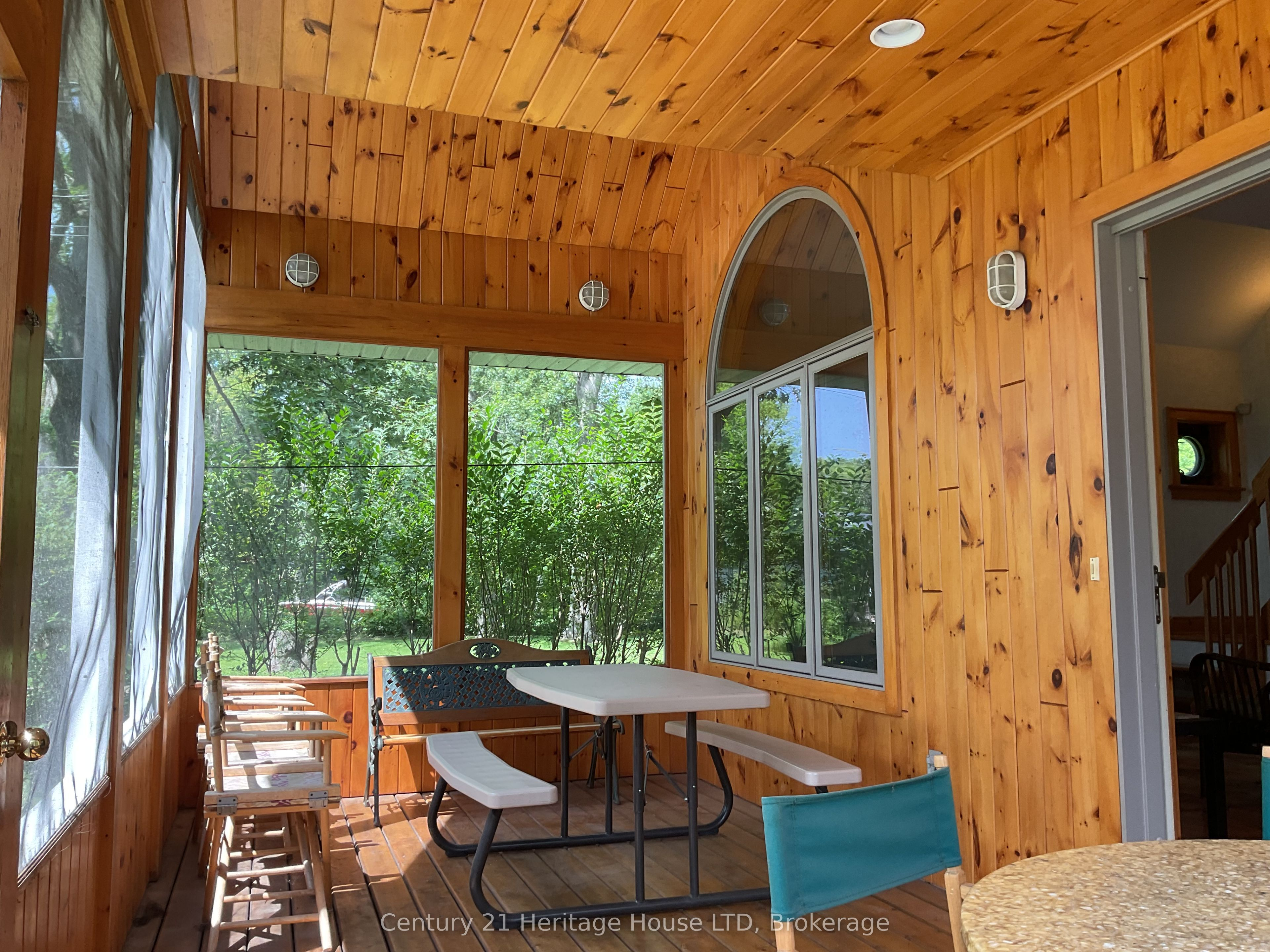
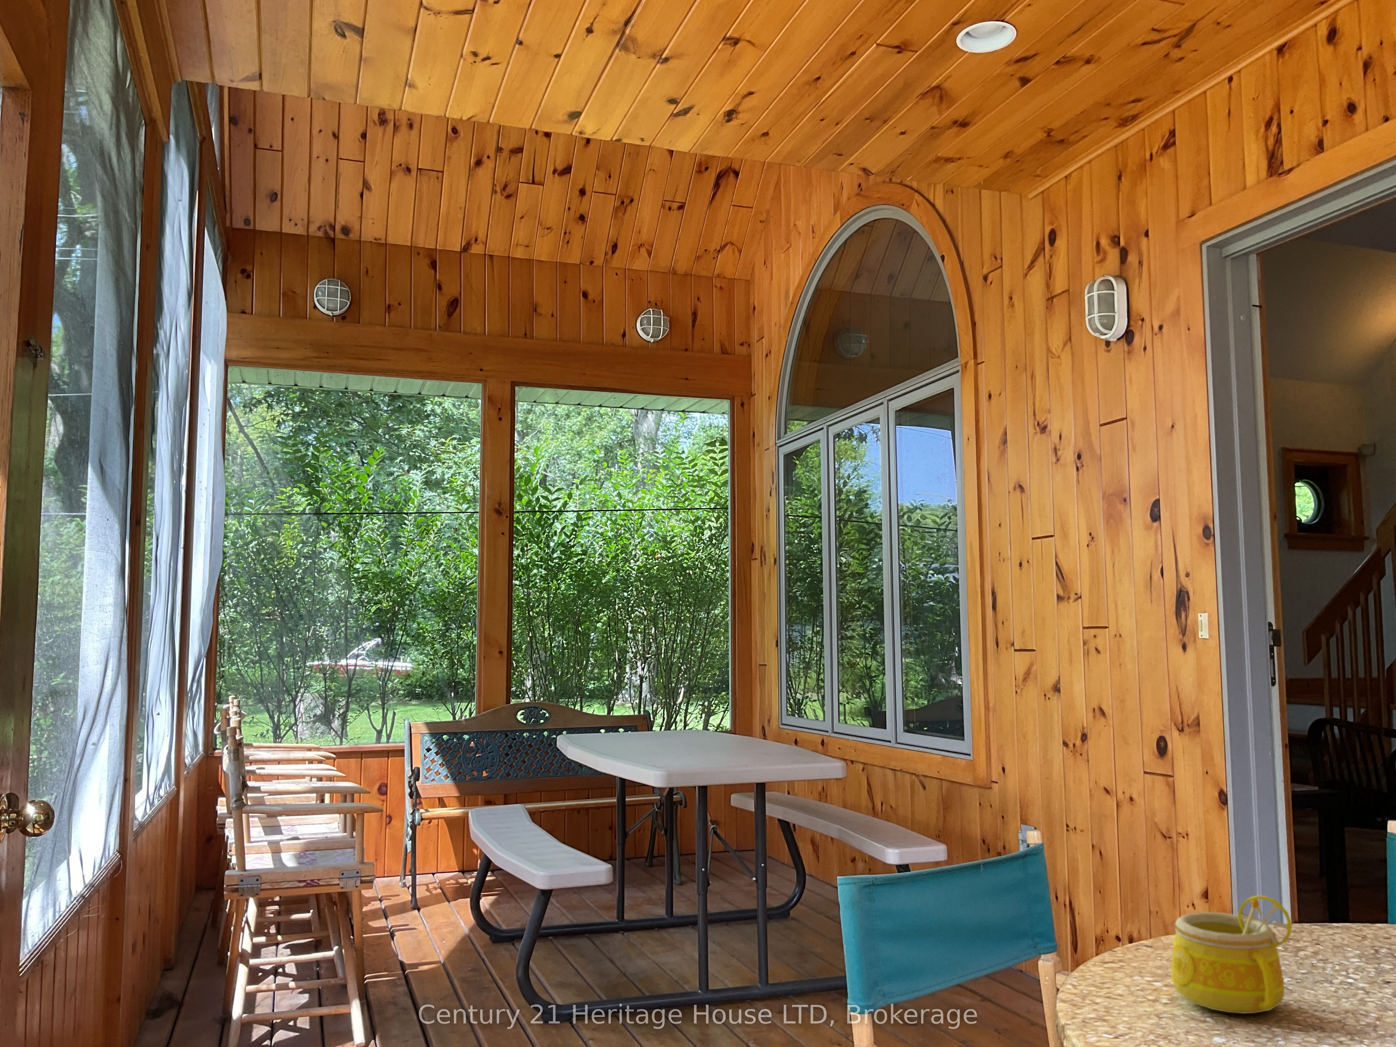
+ mug [1171,895,1293,1014]
